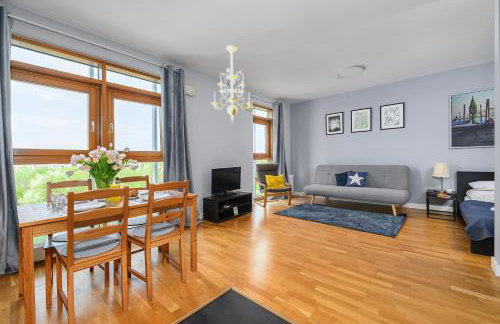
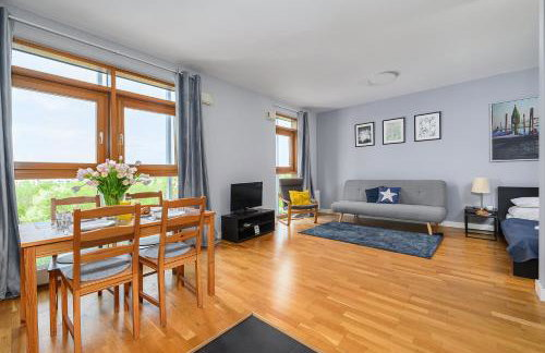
- chandelier [210,44,254,124]
